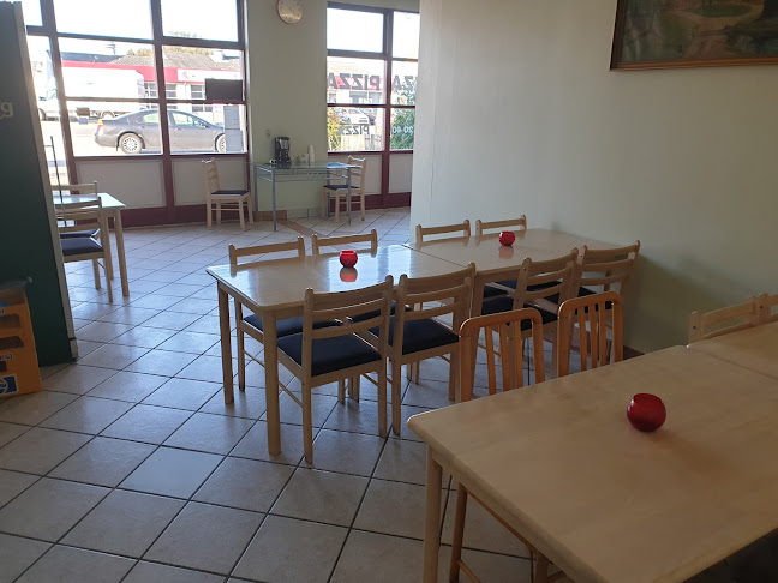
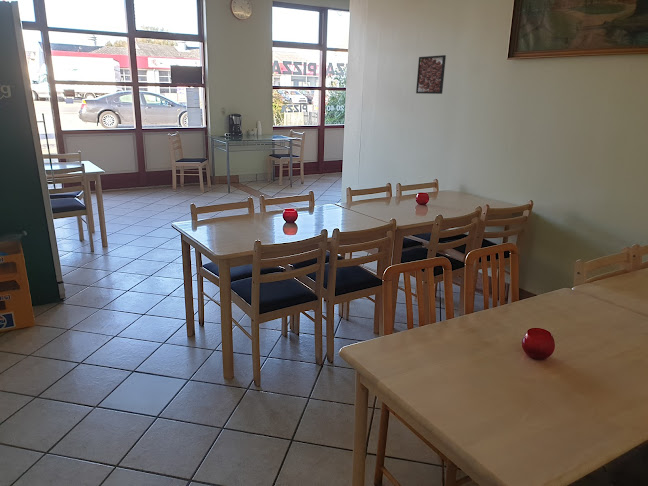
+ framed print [415,54,447,95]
